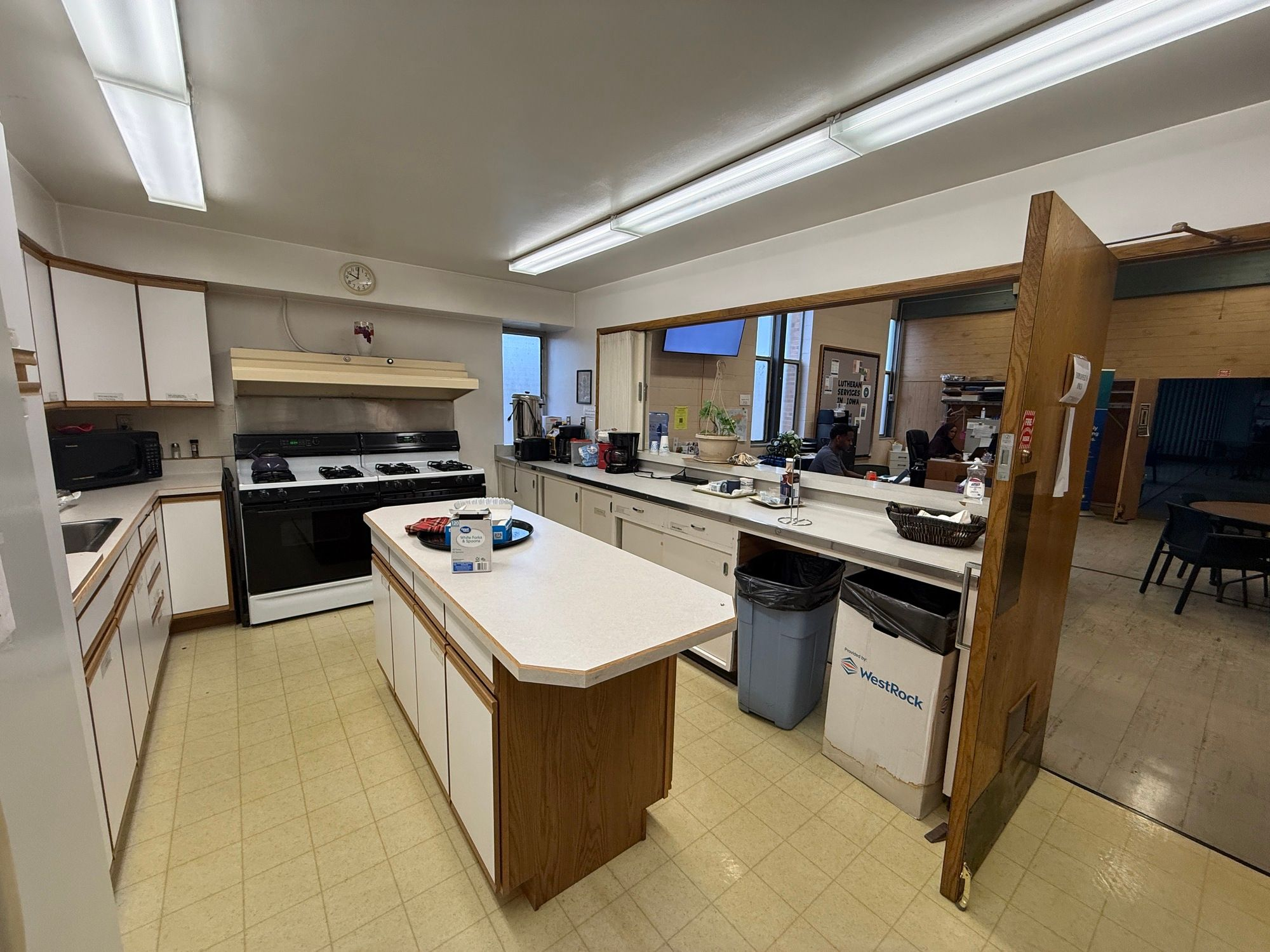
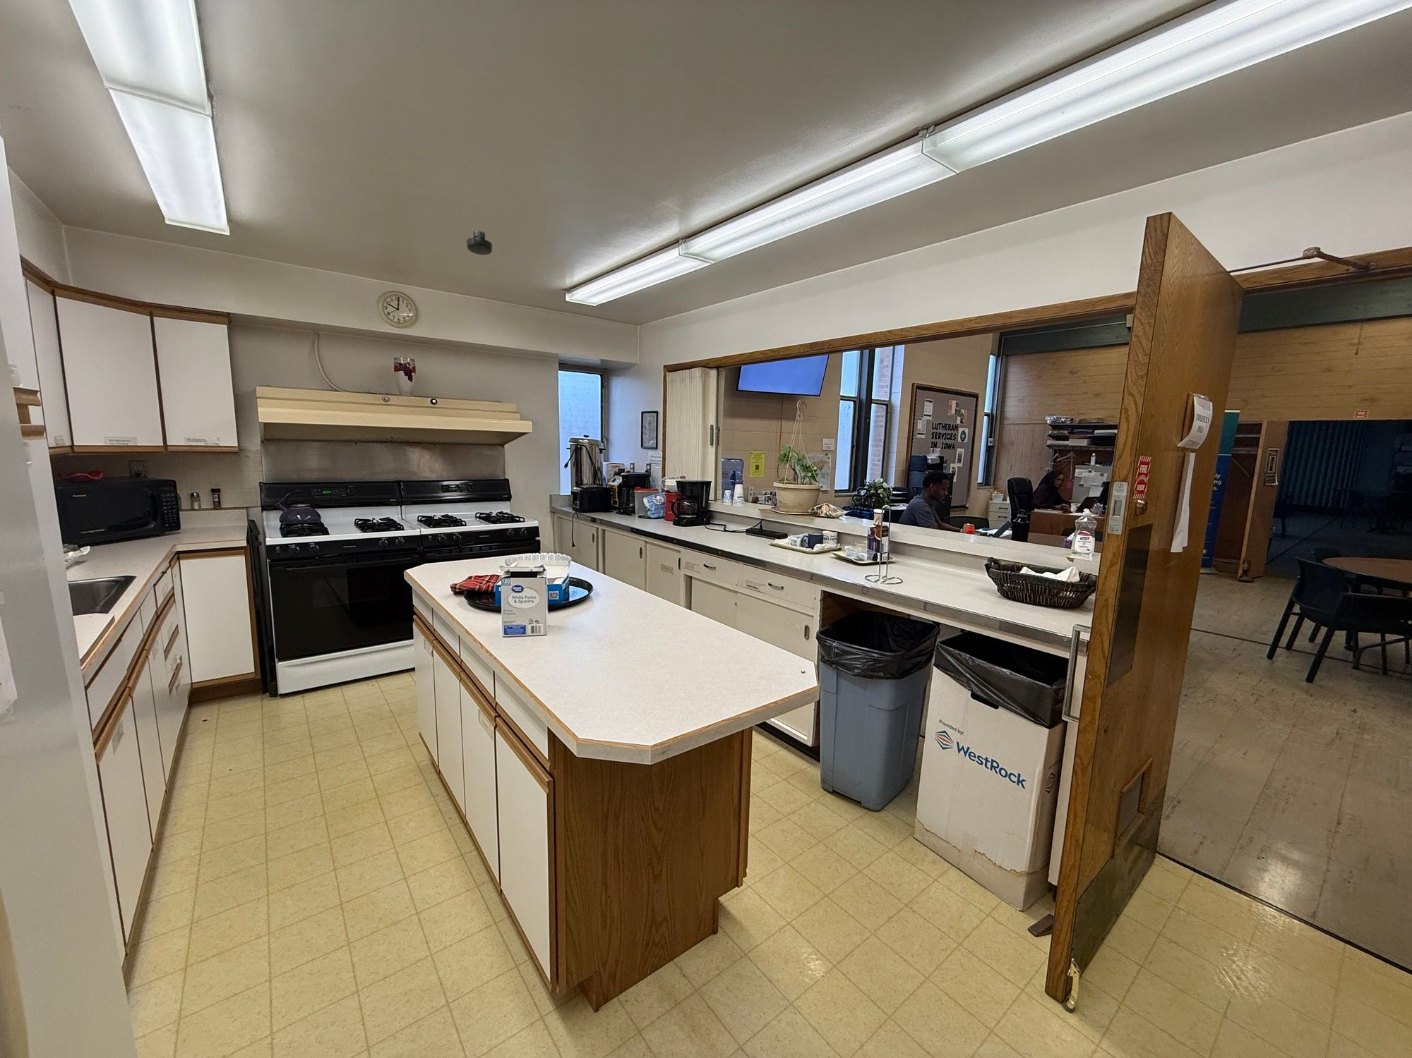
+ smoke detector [466,230,493,256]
